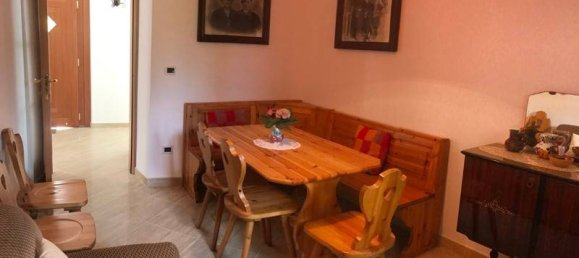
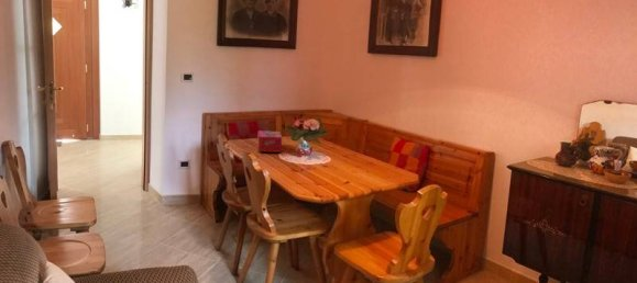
+ tissue box [256,129,283,154]
